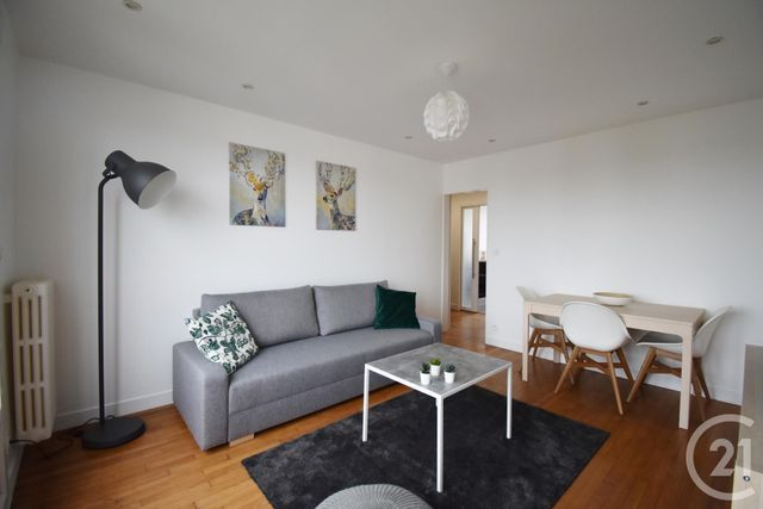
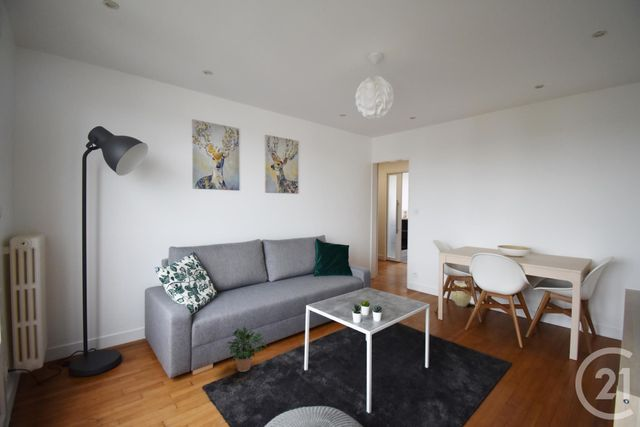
+ potted plant [226,326,267,373]
+ woven basket [451,282,472,308]
